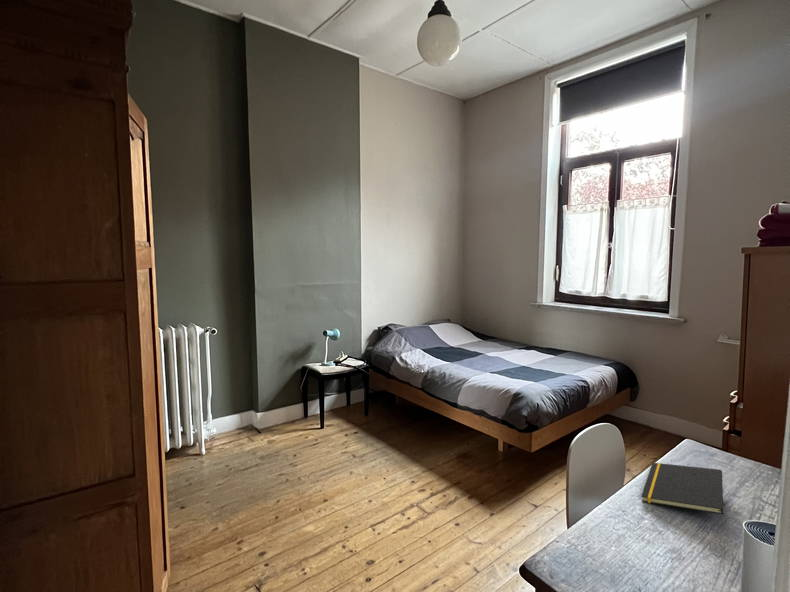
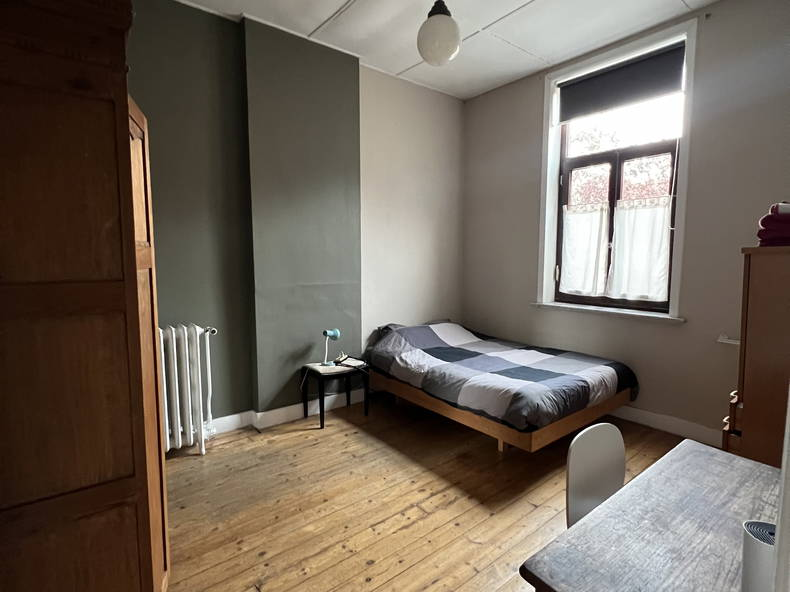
- notepad [640,462,724,515]
